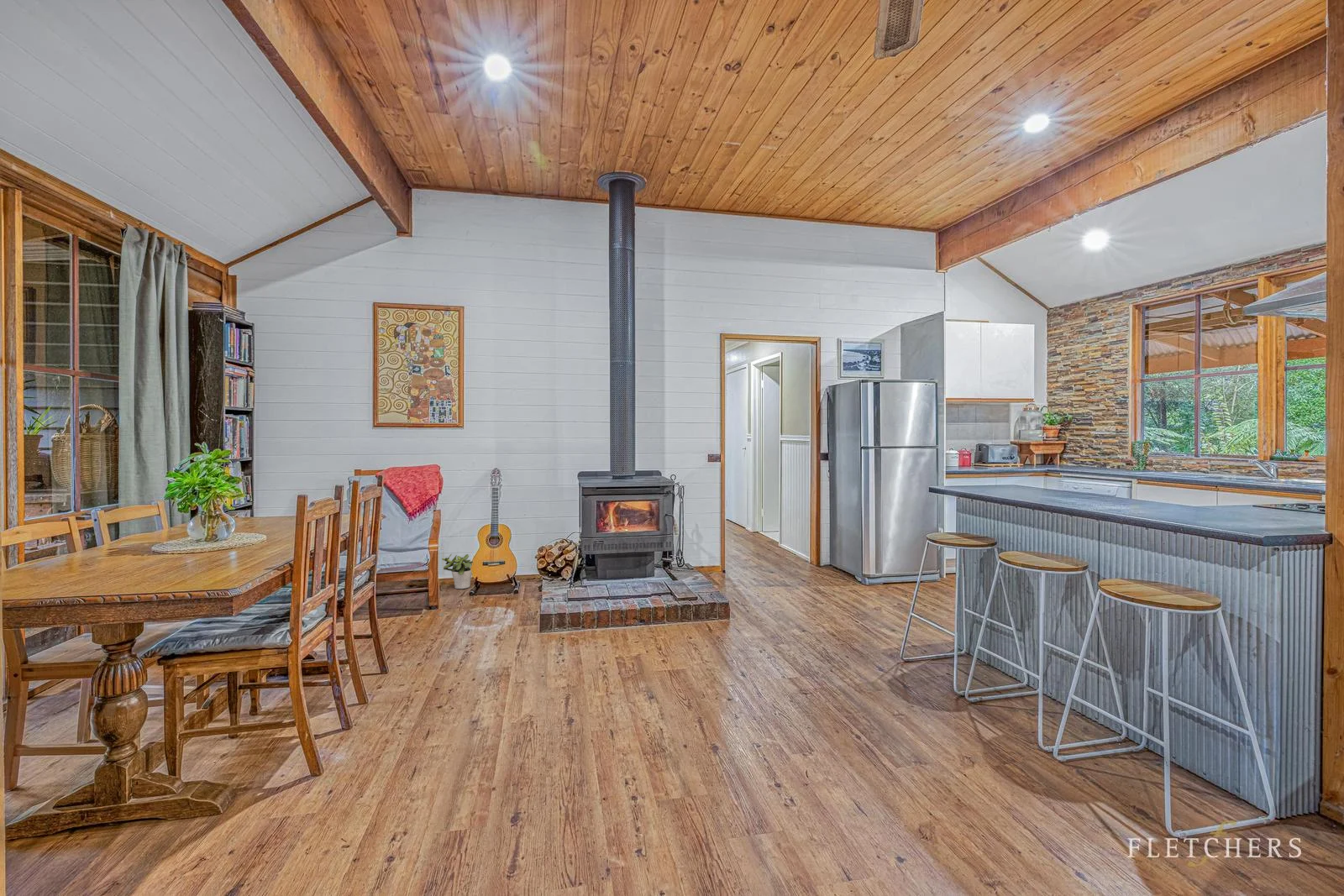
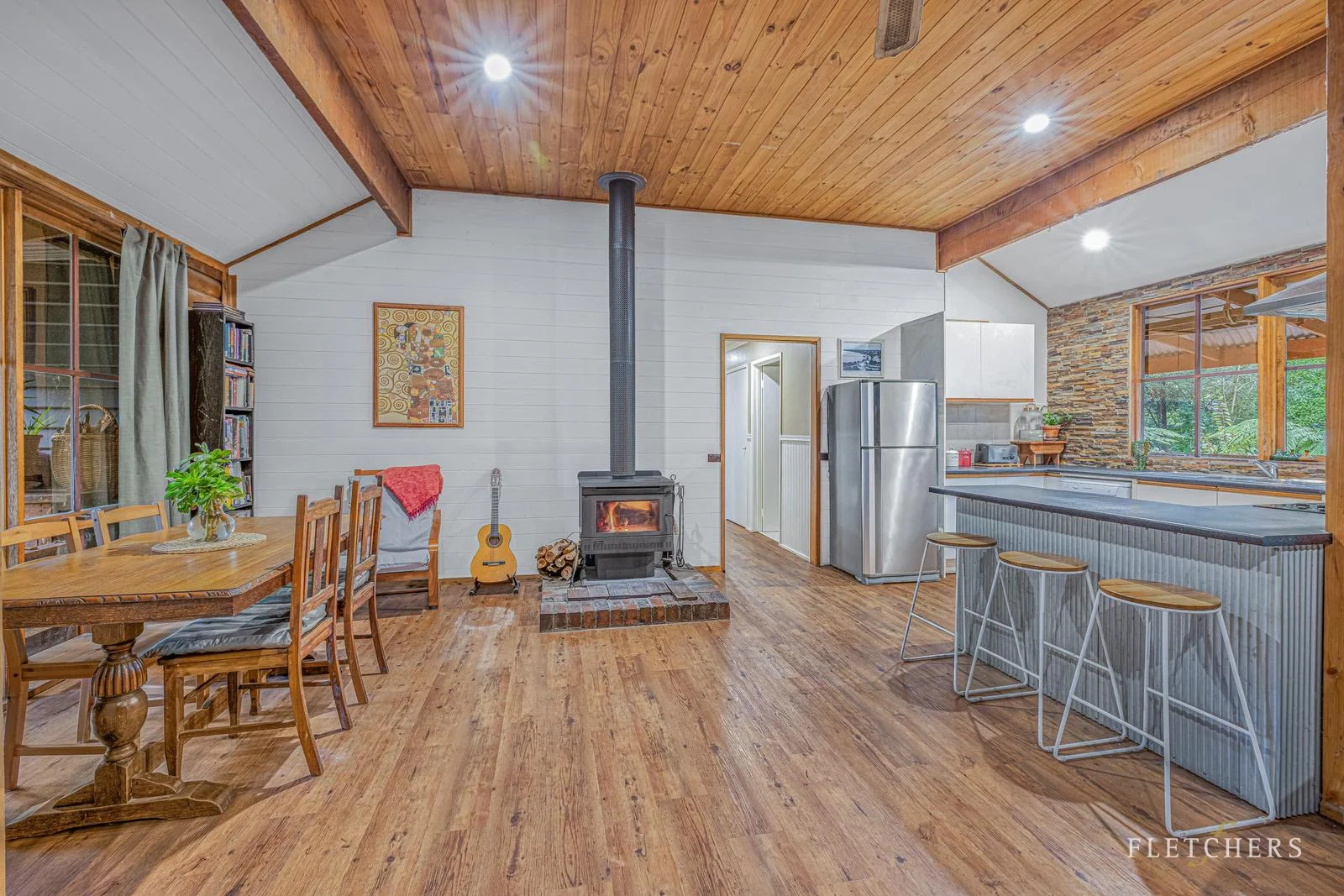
- potted plant [441,553,474,589]
